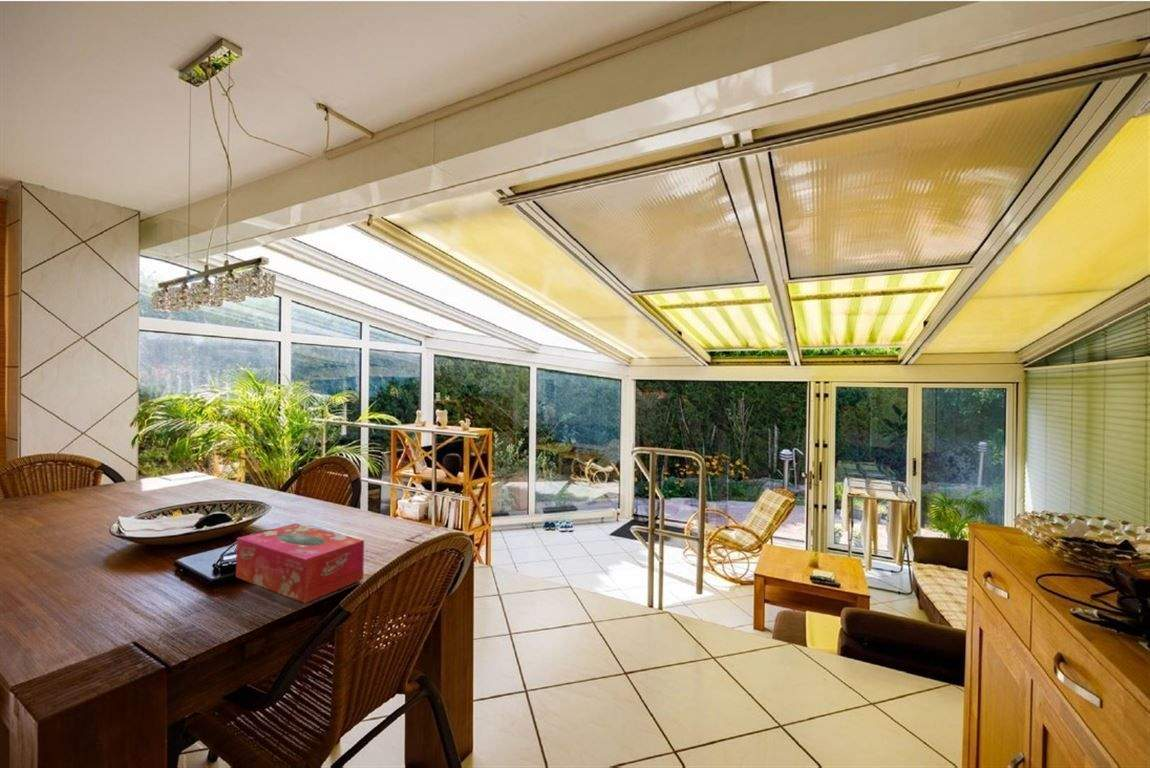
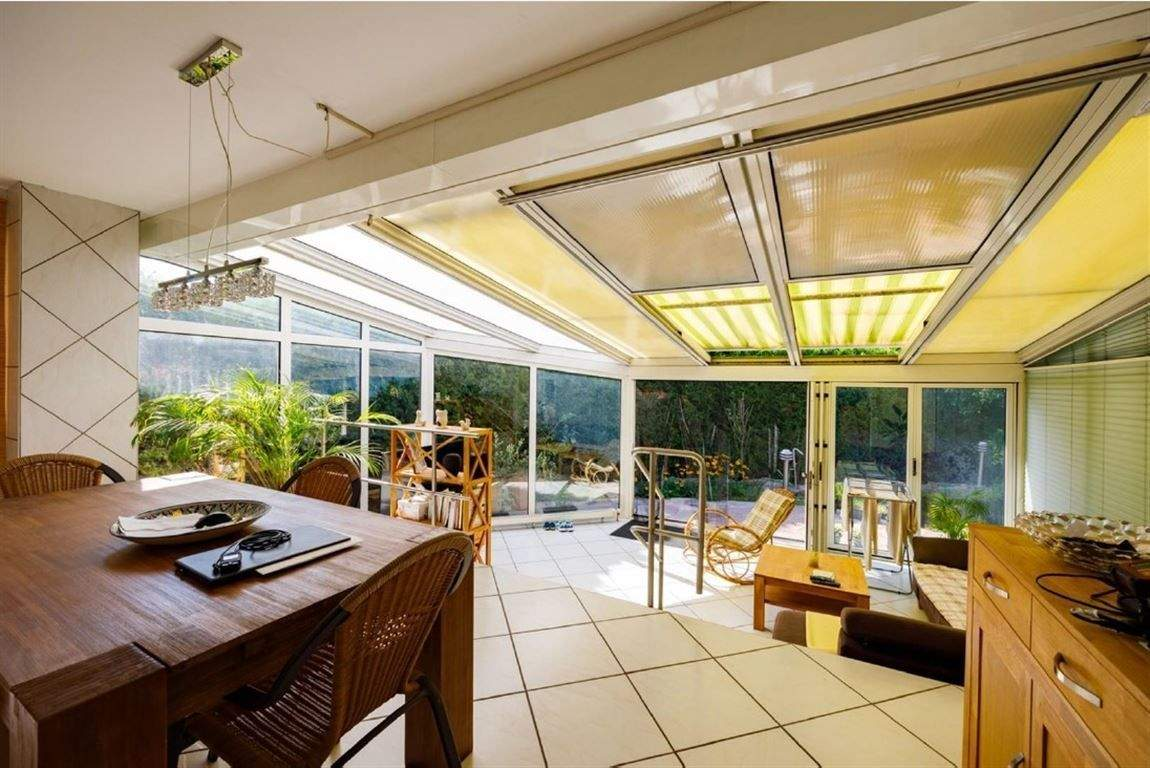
- tissue box [235,522,365,604]
